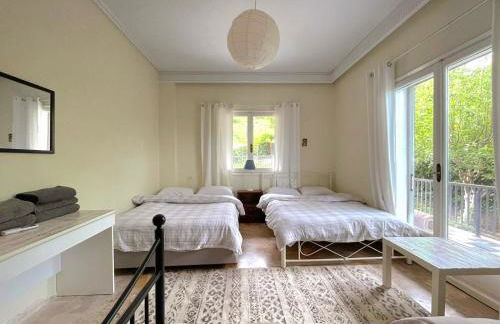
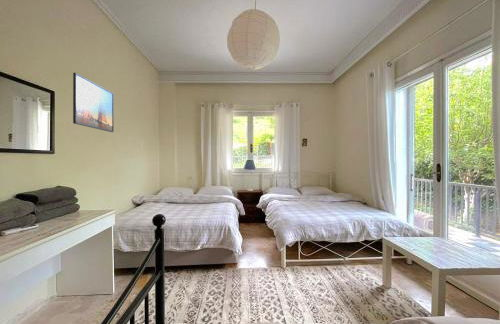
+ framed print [72,72,115,133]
